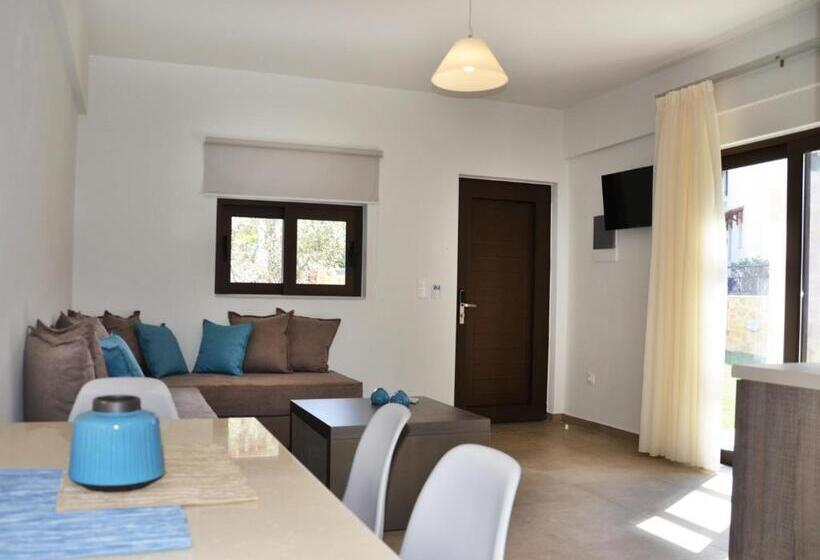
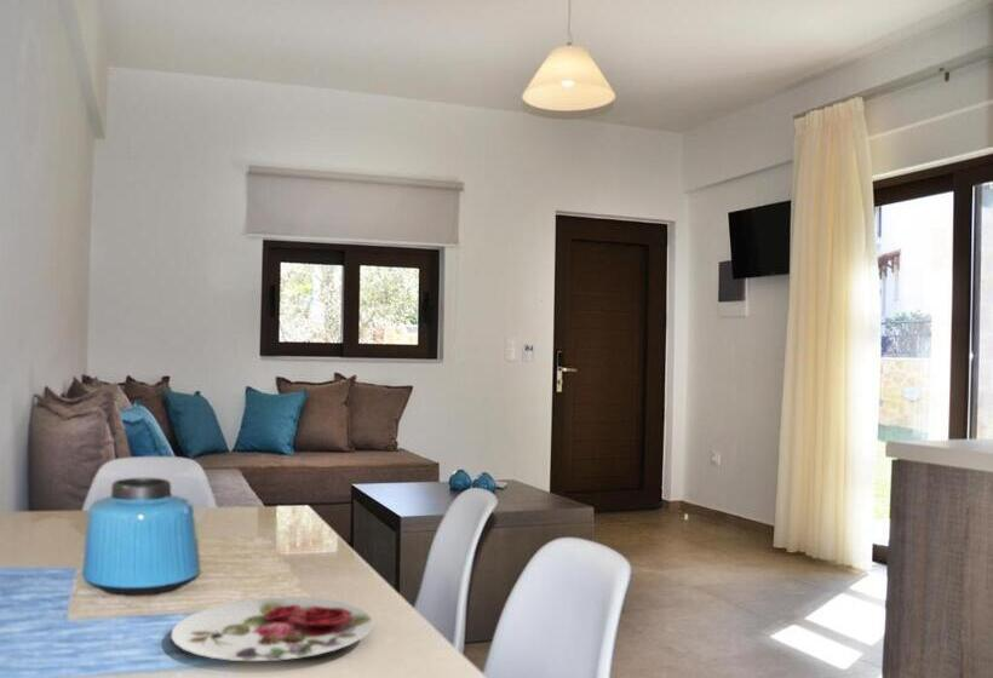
+ plate [170,596,373,662]
